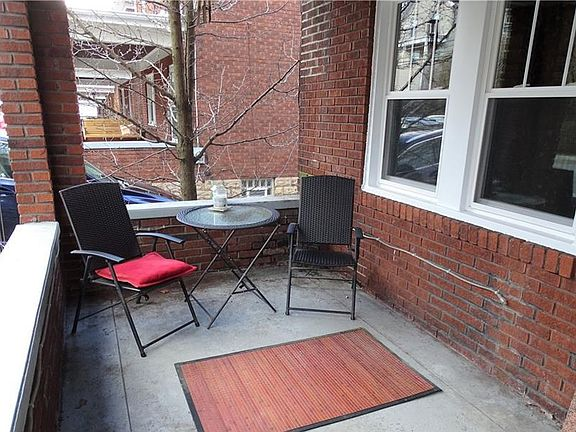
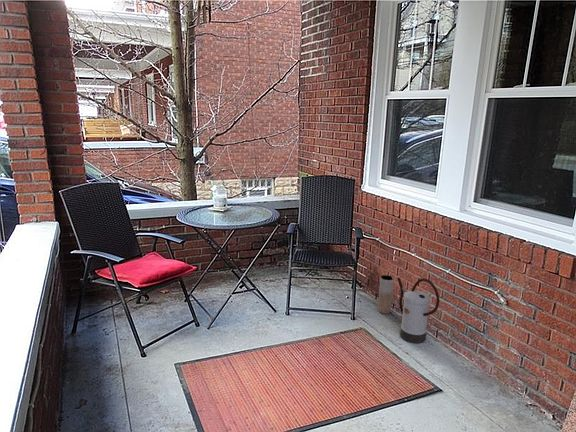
+ vase [377,274,395,315]
+ watering can [396,277,440,344]
